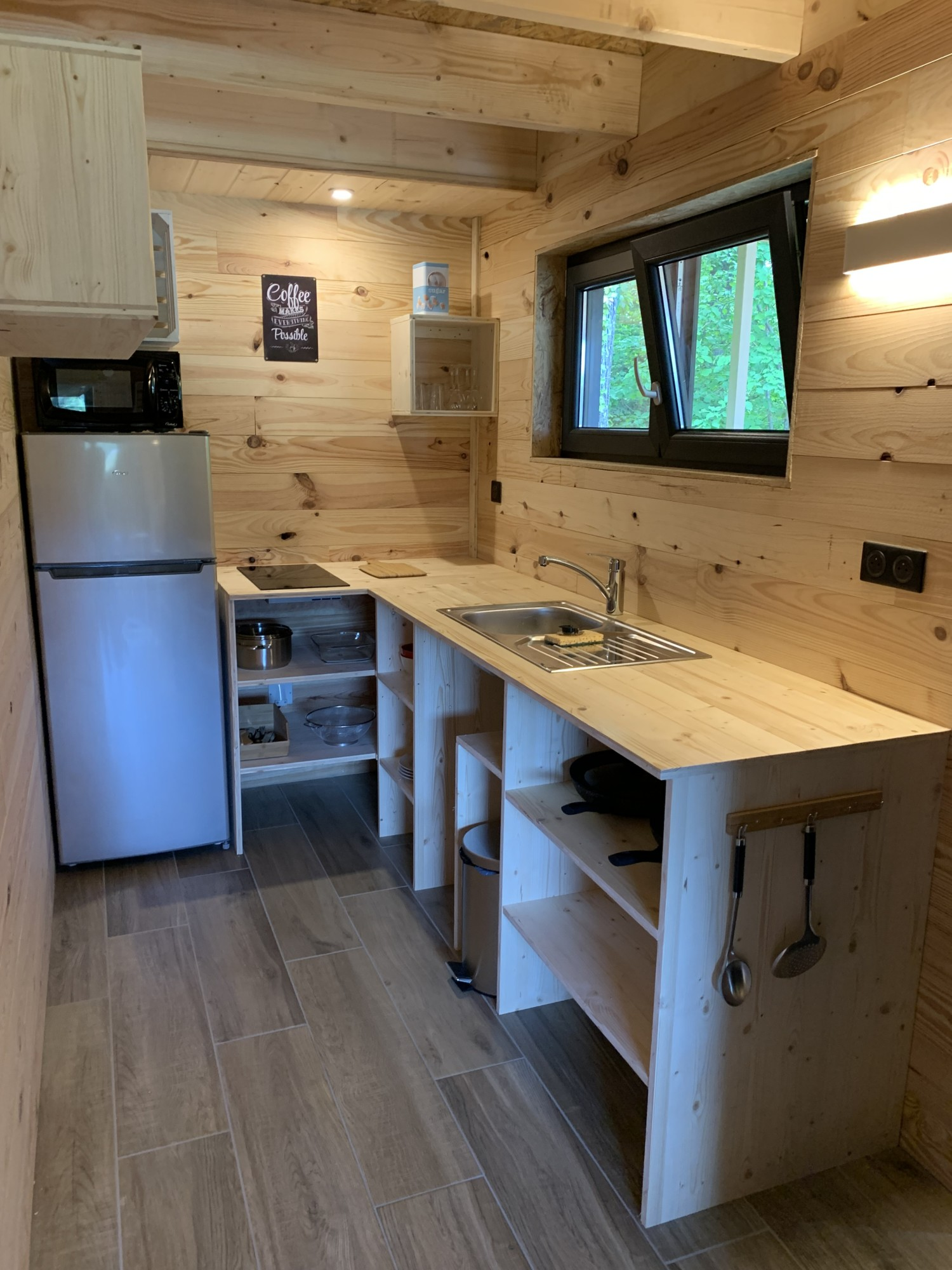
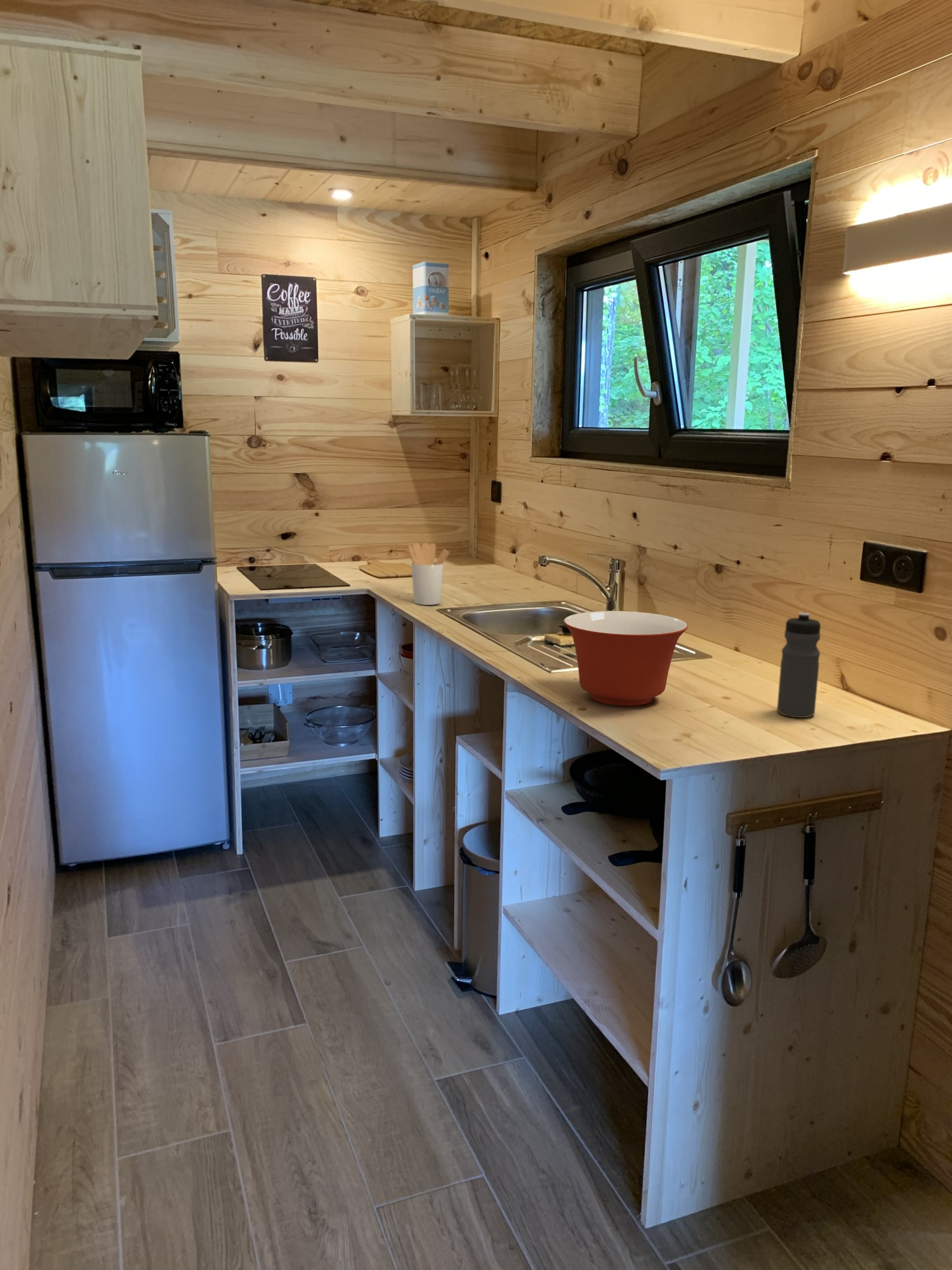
+ mixing bowl [563,610,689,707]
+ water bottle [776,612,821,718]
+ utensil holder [408,542,450,606]
